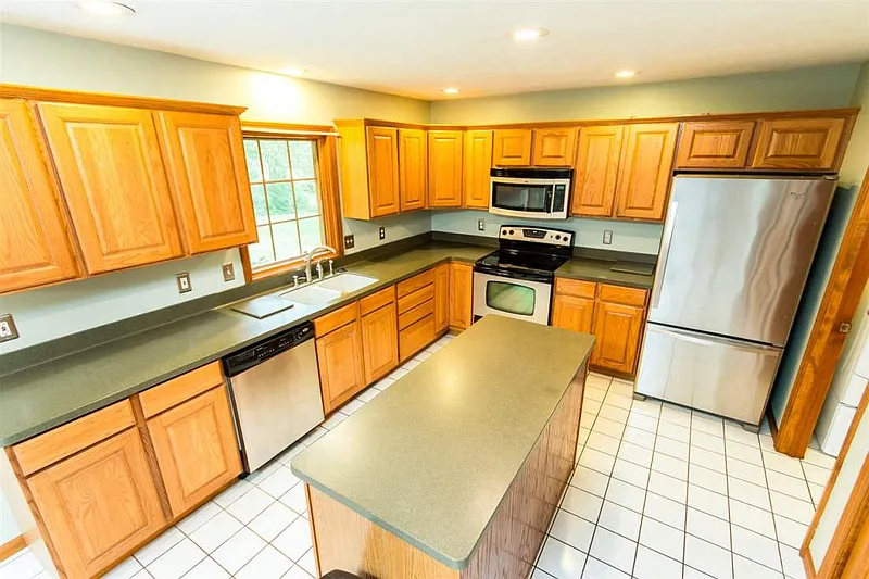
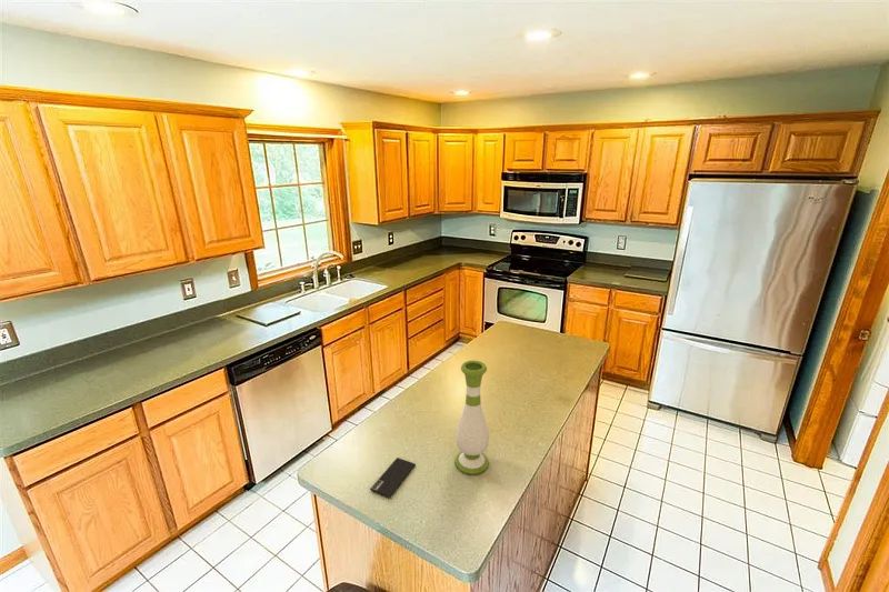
+ smartphone [369,456,417,499]
+ vase [453,360,490,475]
